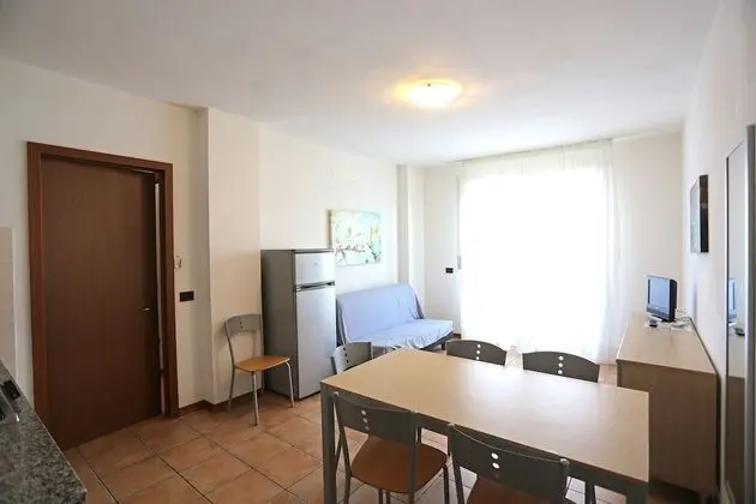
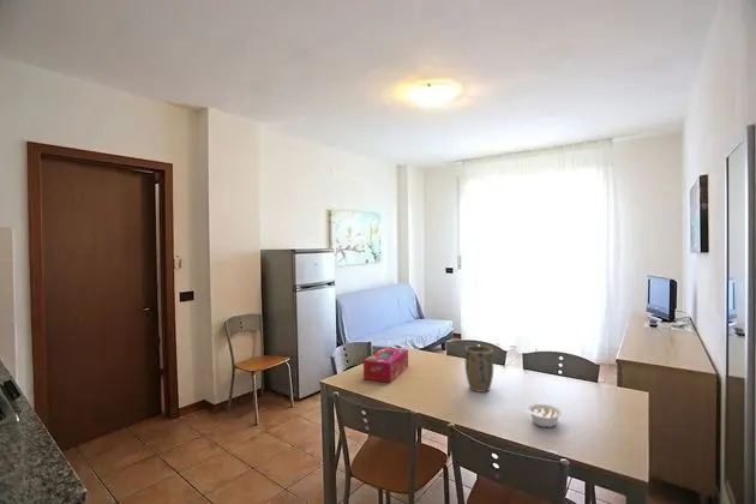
+ plant pot [464,344,494,394]
+ legume [523,403,563,428]
+ tissue box [362,347,409,384]
